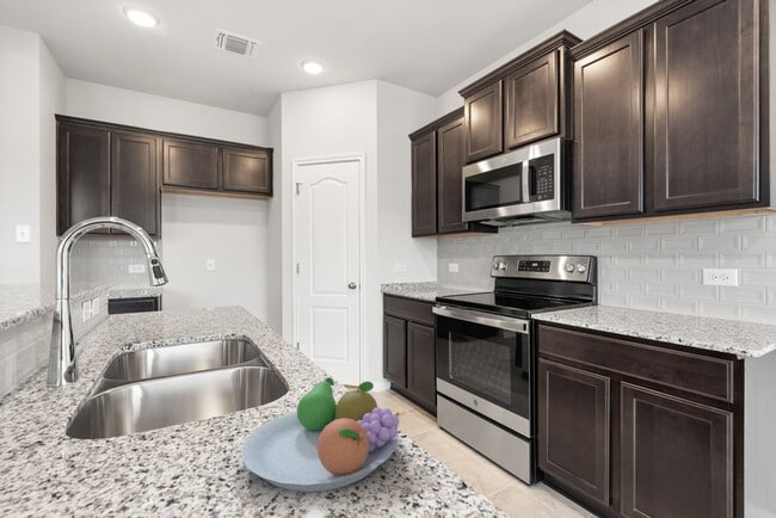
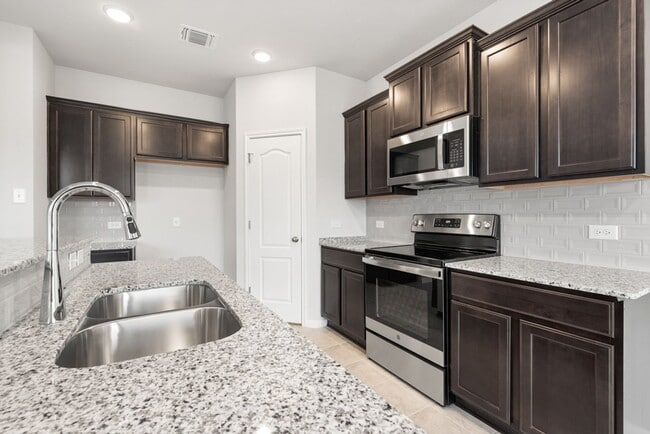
- fruit bowl [240,376,401,493]
